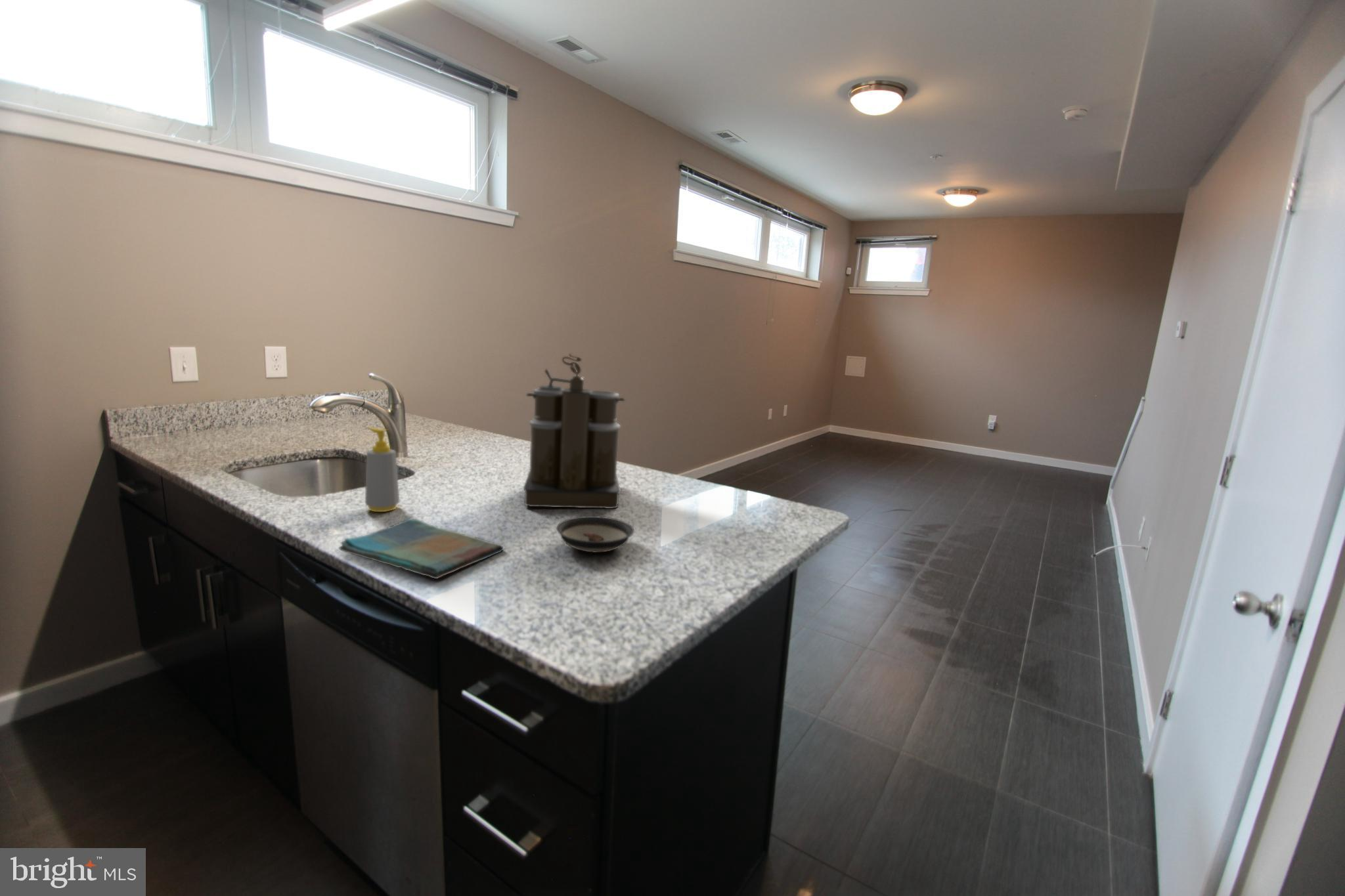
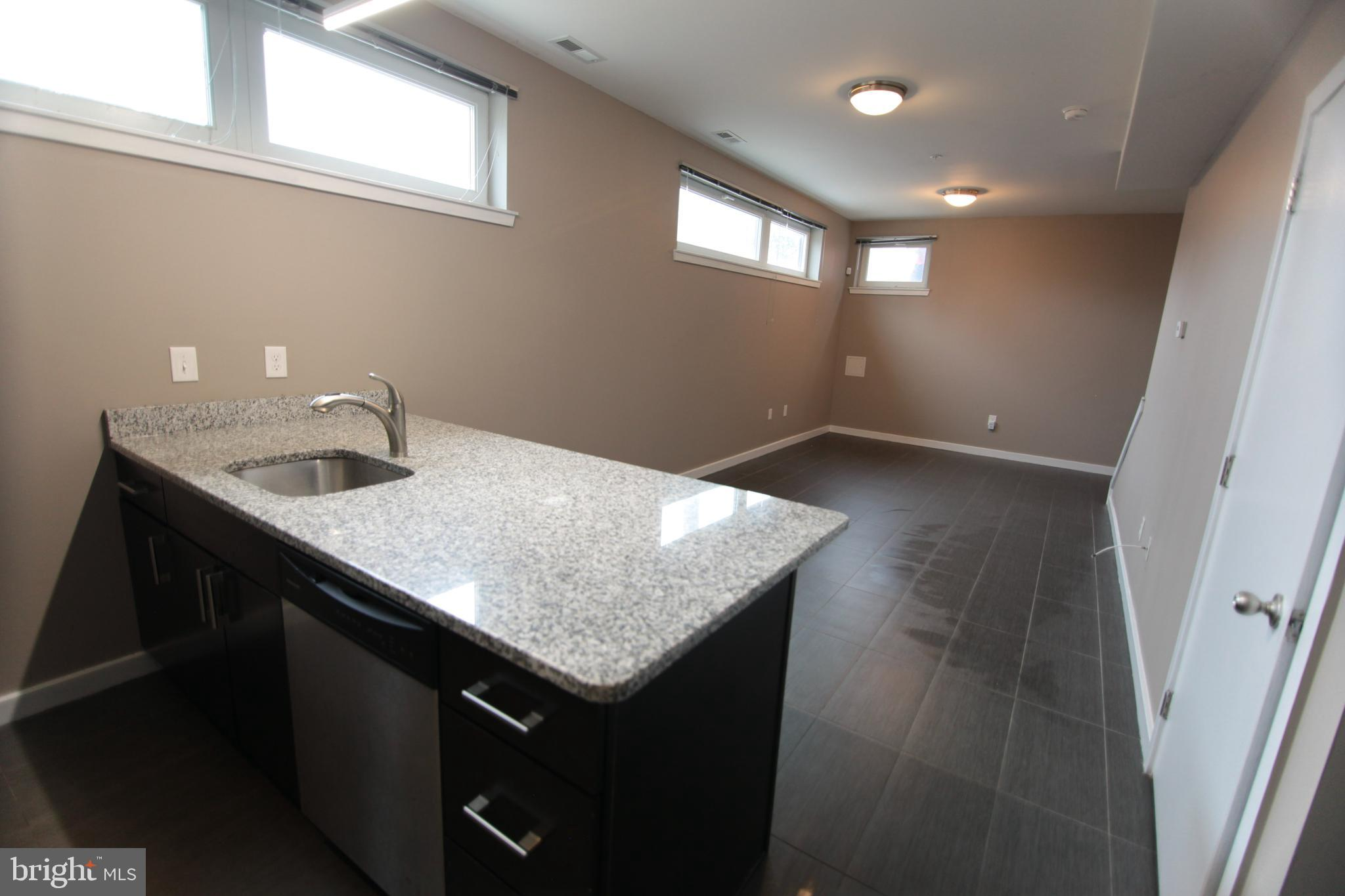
- coffee maker [522,352,625,509]
- soap bottle [364,427,400,513]
- dish towel [338,518,504,580]
- saucer [556,515,635,553]
